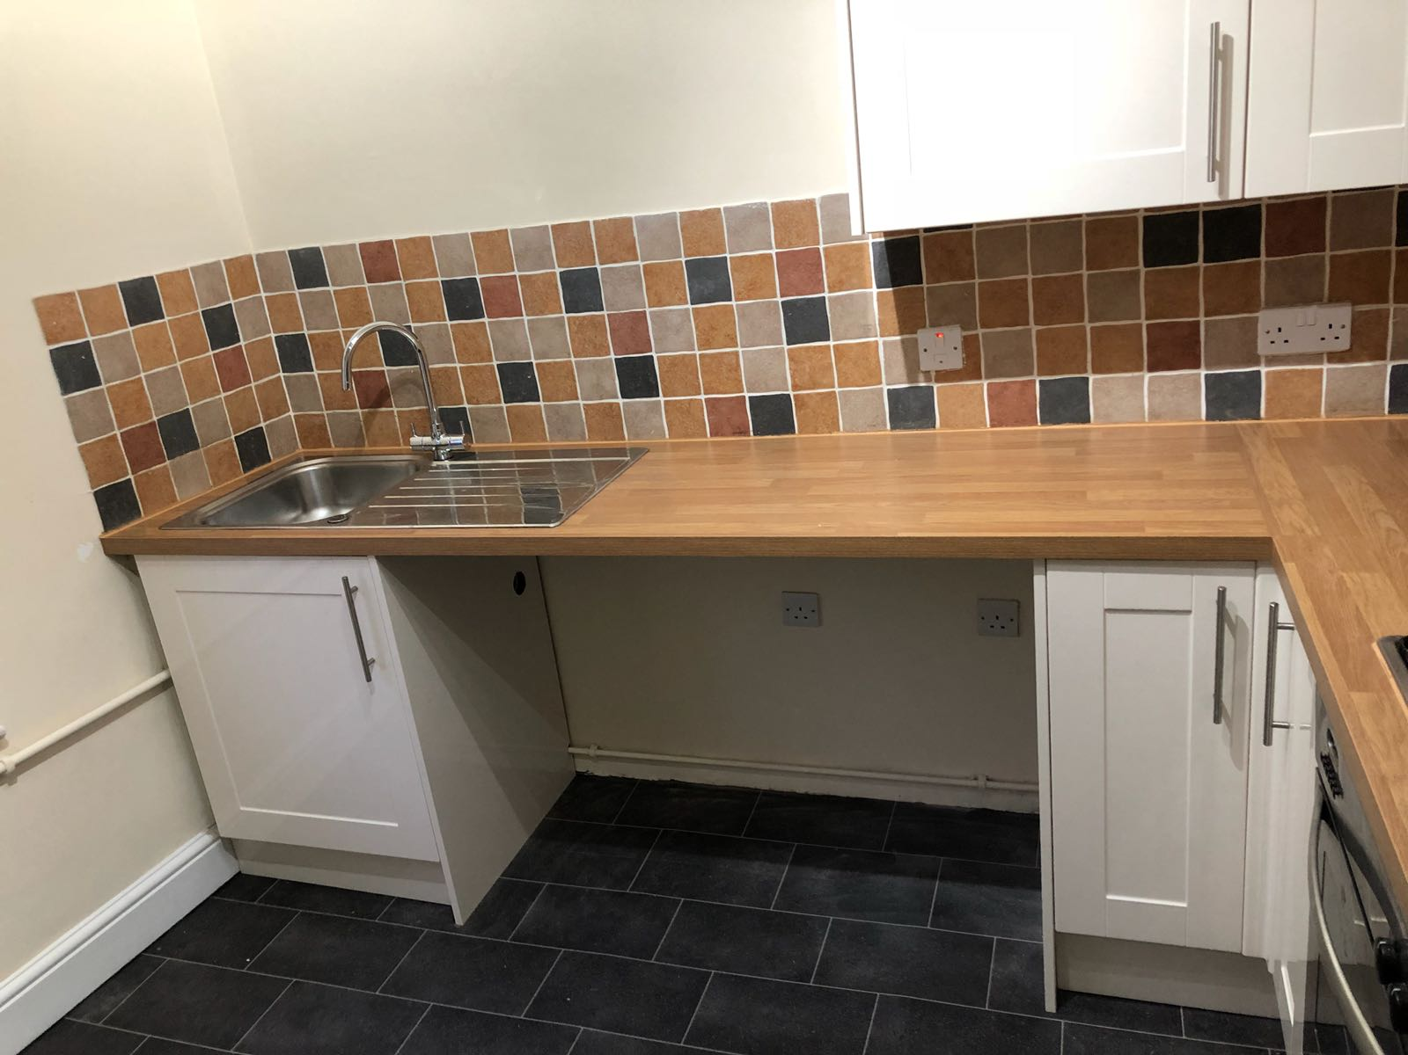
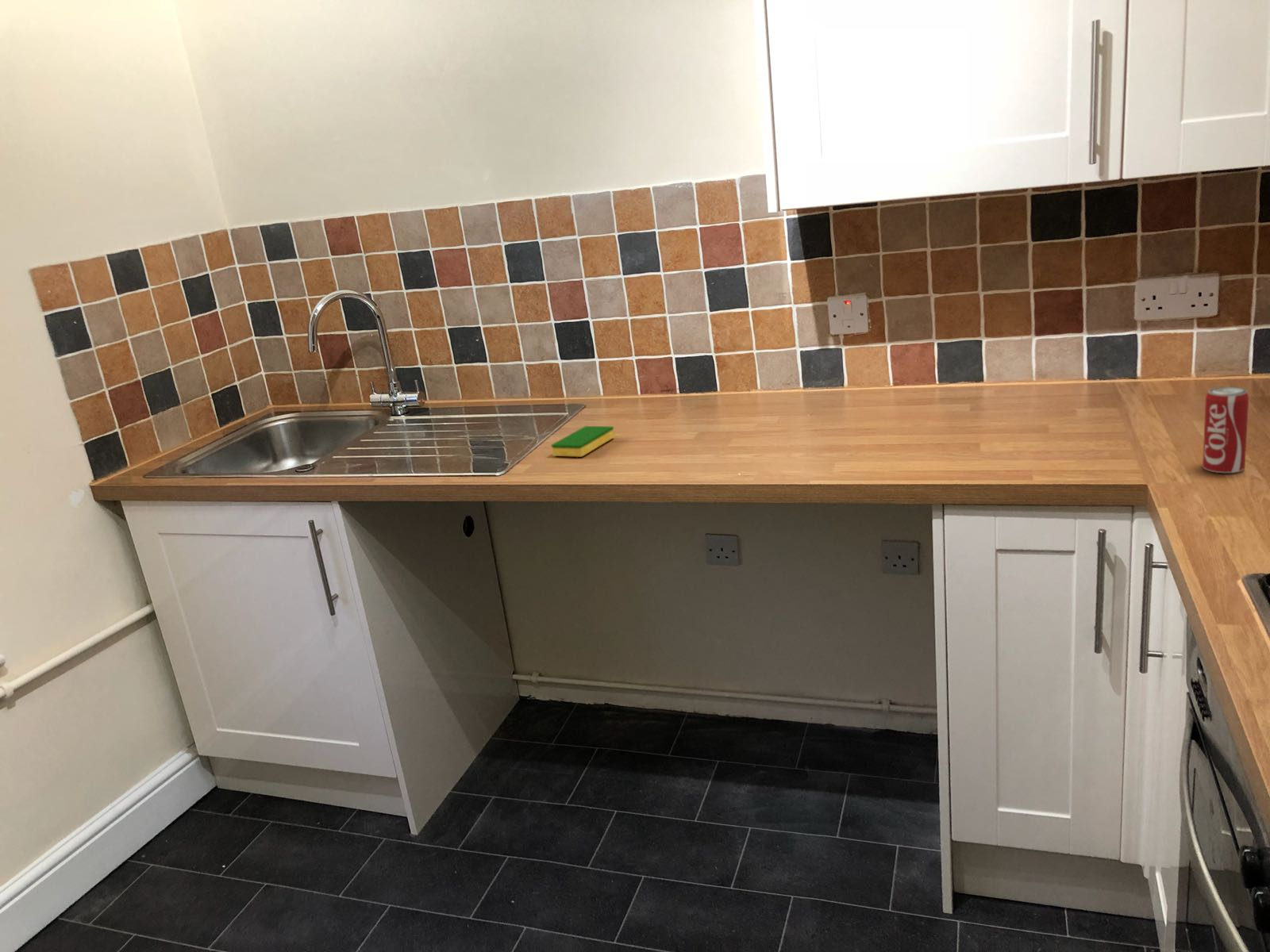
+ dish sponge [550,425,616,458]
+ beverage can [1202,386,1249,474]
